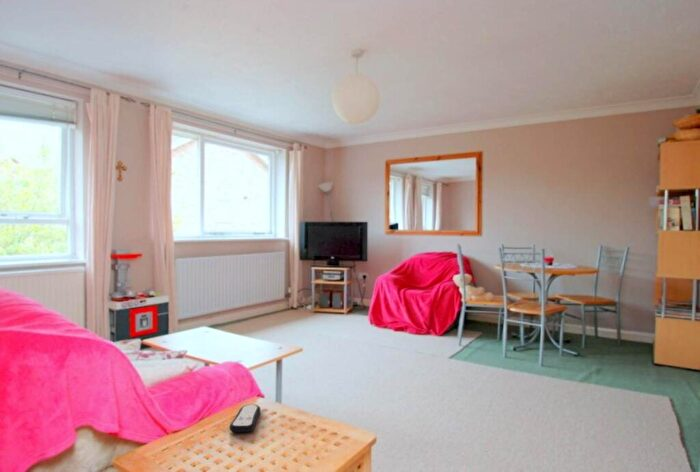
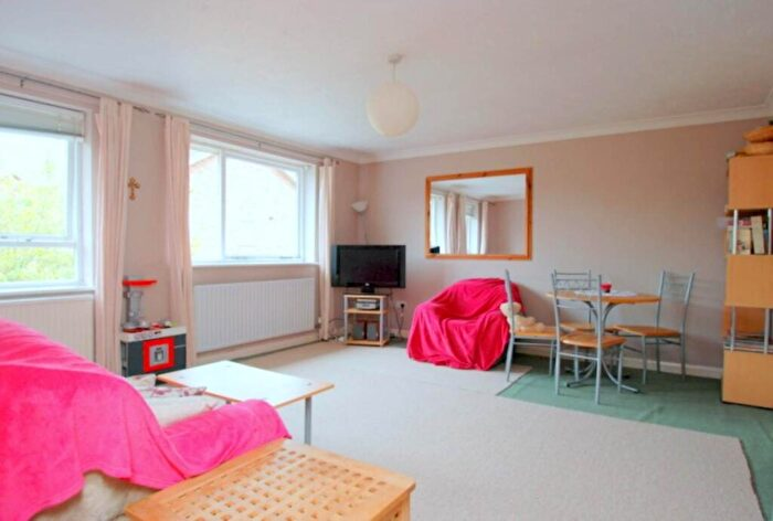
- remote control [228,404,261,433]
